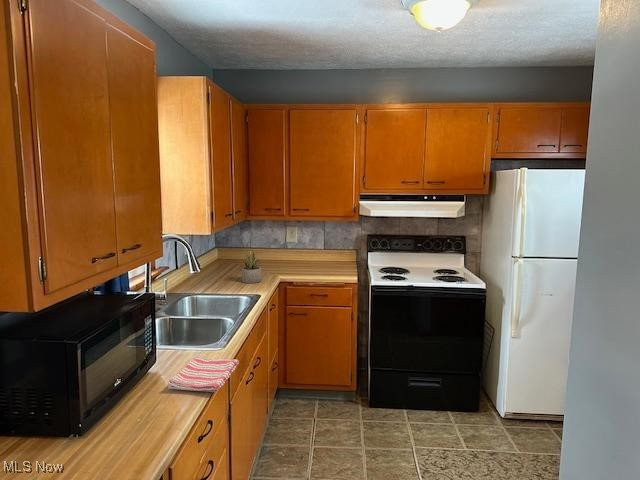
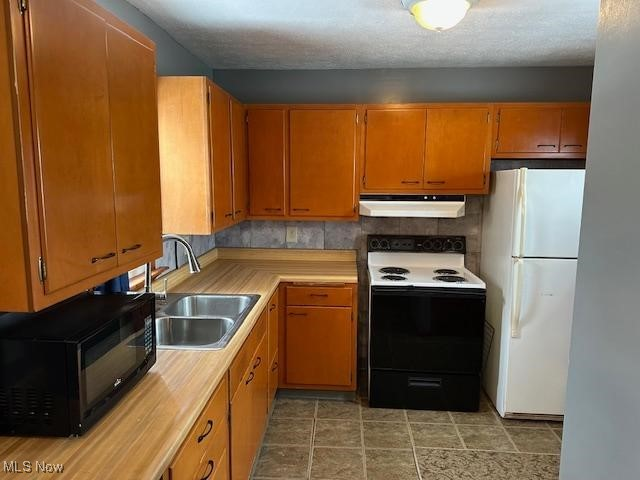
- succulent plant [241,250,262,284]
- dish towel [167,357,240,393]
